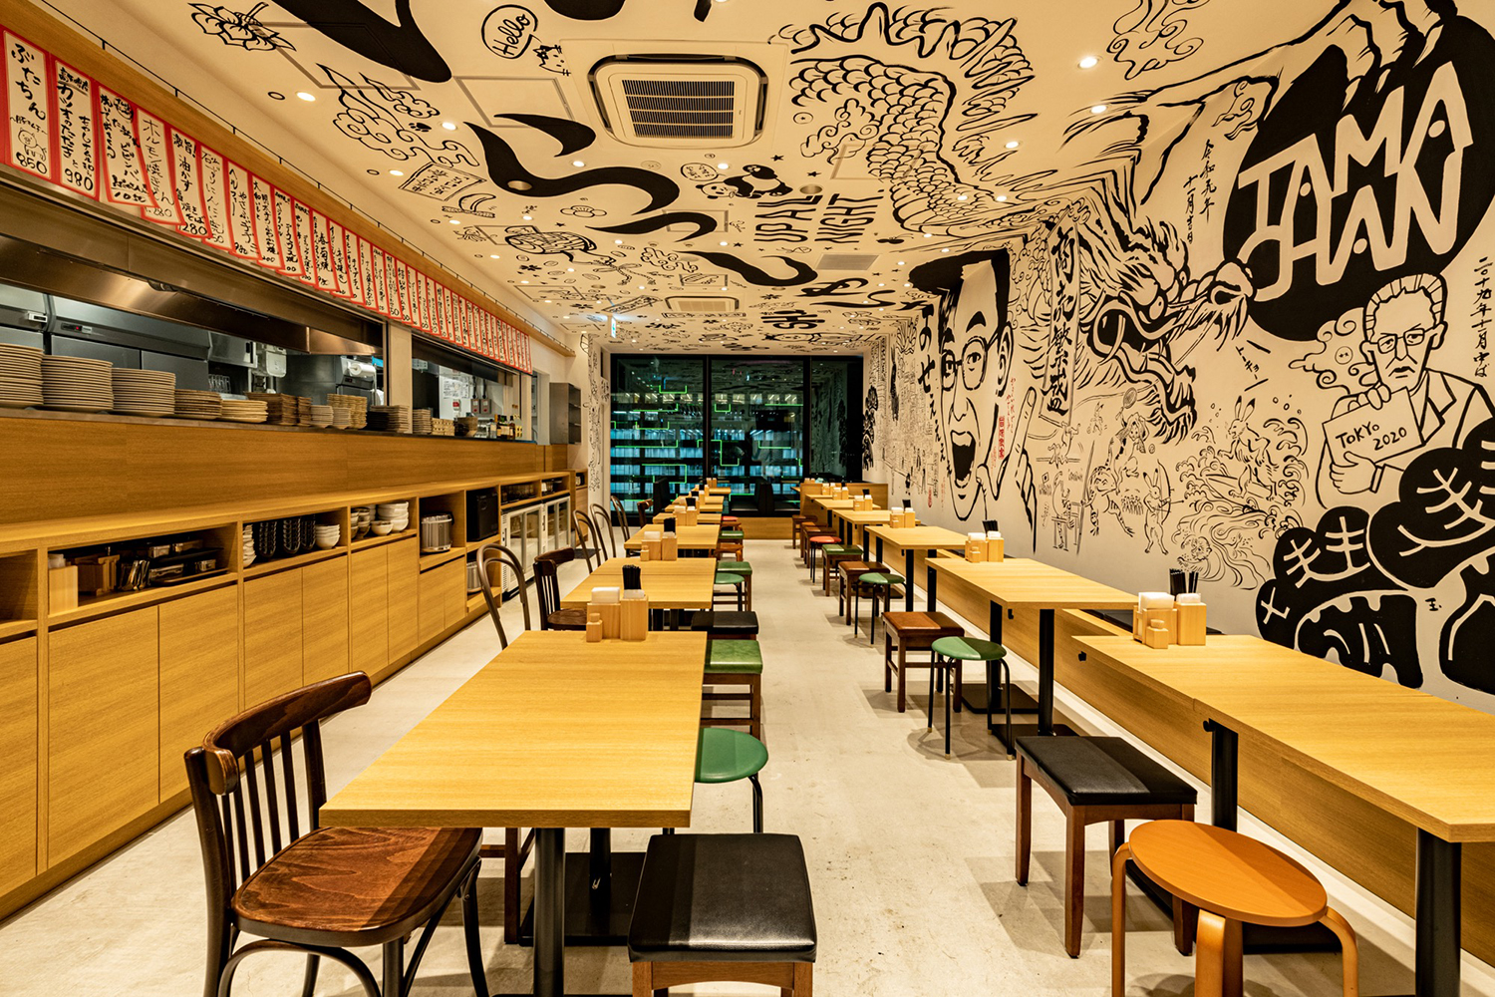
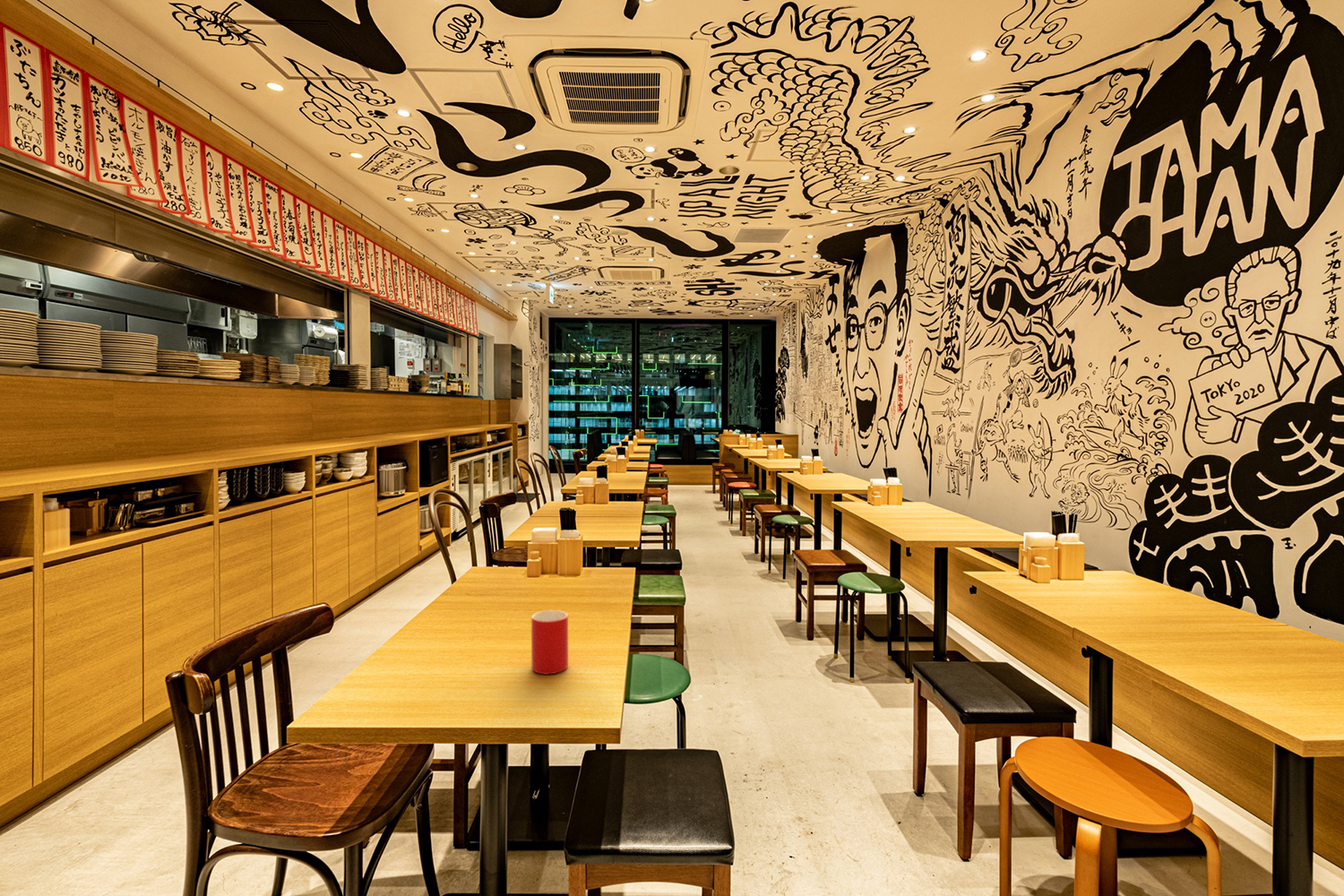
+ cup [530,609,569,676]
